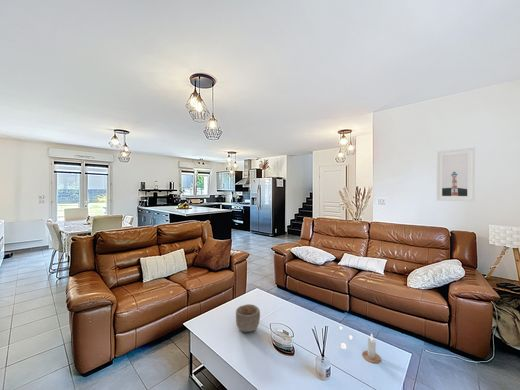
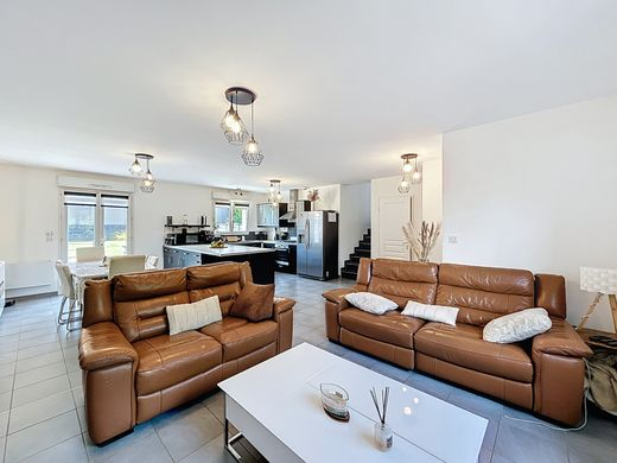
- bowl [235,303,261,333]
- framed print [435,147,476,202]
- candle [362,332,382,364]
